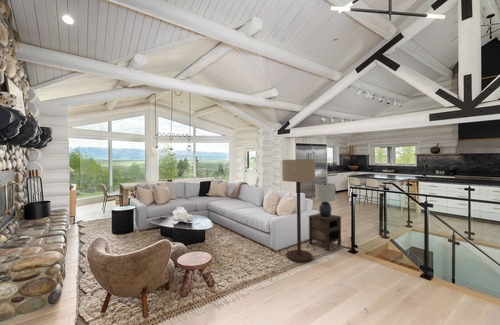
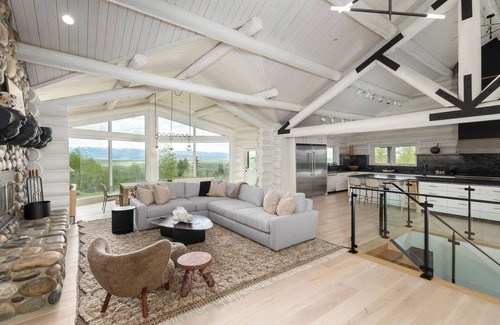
- lamp [314,182,336,217]
- nightstand [307,212,342,251]
- floor lamp [281,158,316,263]
